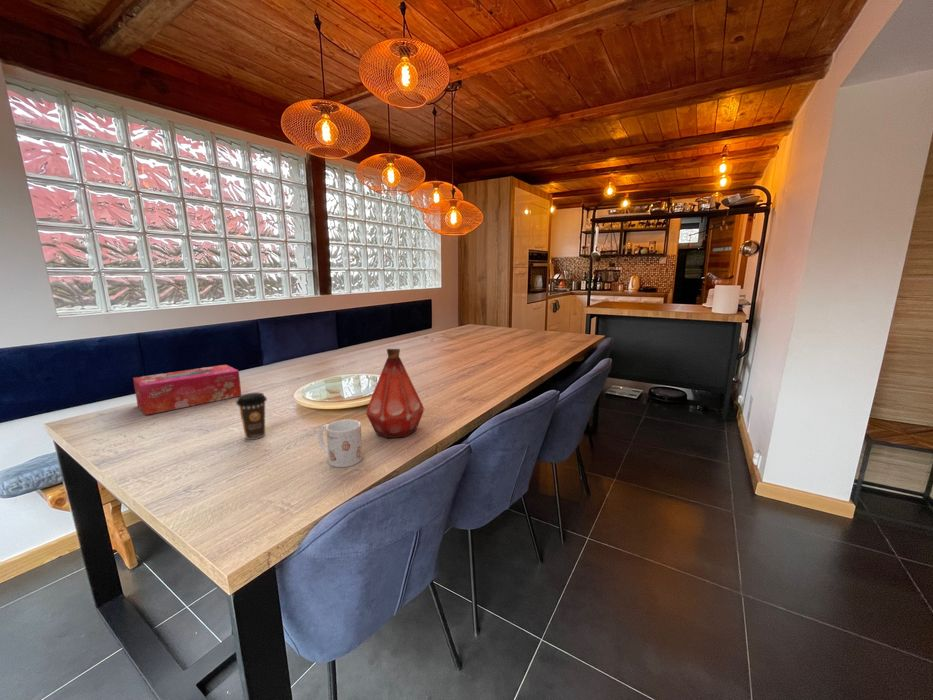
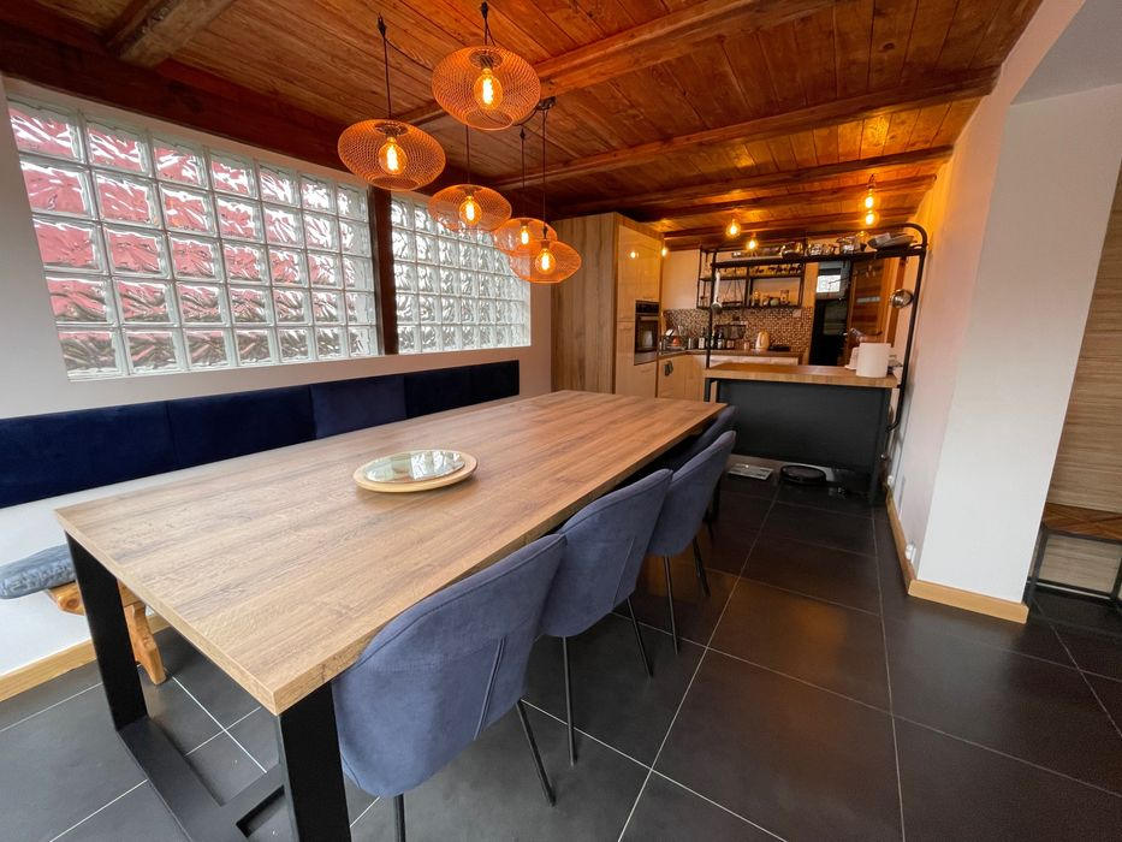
- mug [317,418,363,468]
- bottle [364,348,425,439]
- tissue box [132,364,242,416]
- coffee cup [235,392,268,440]
